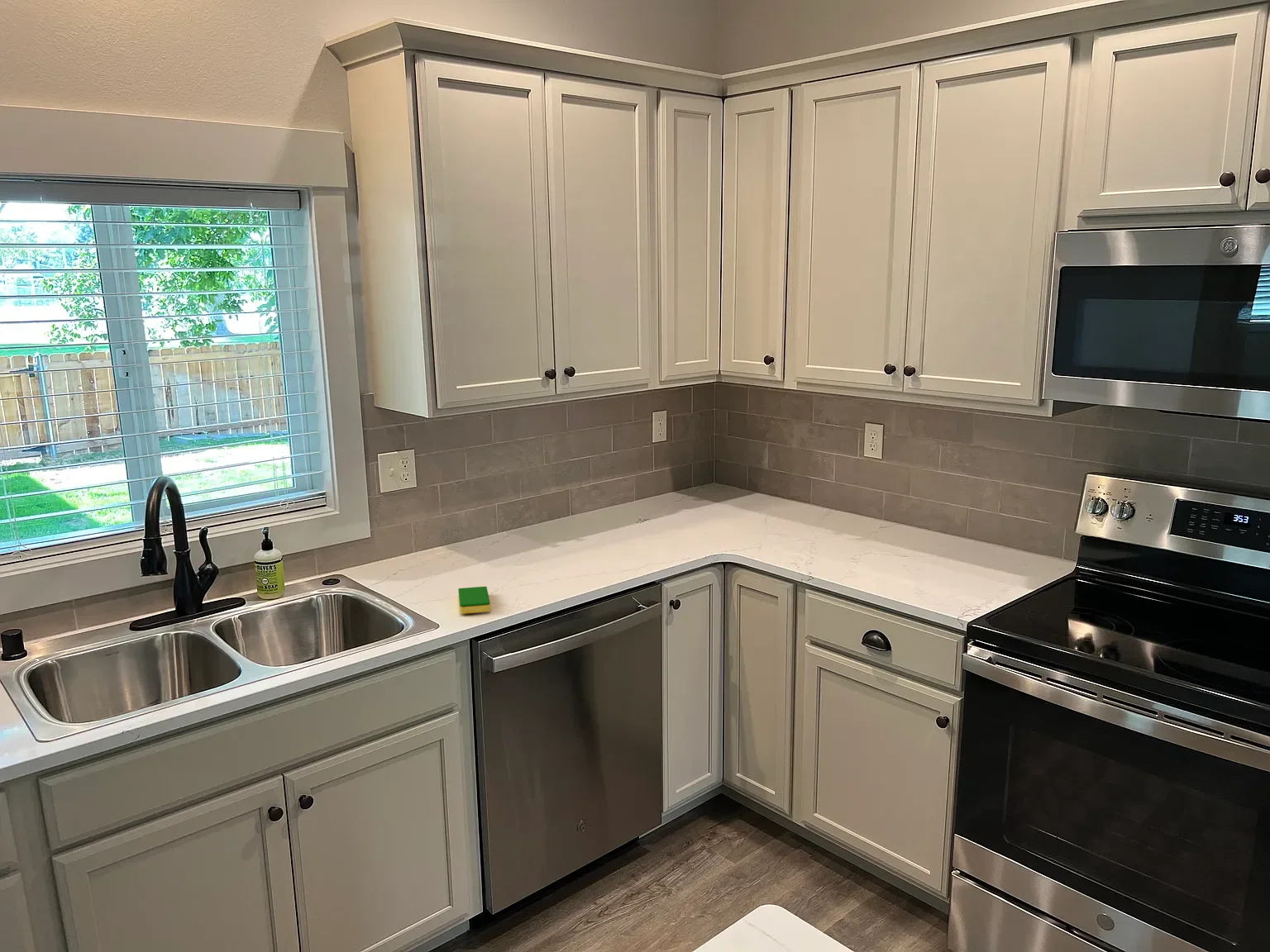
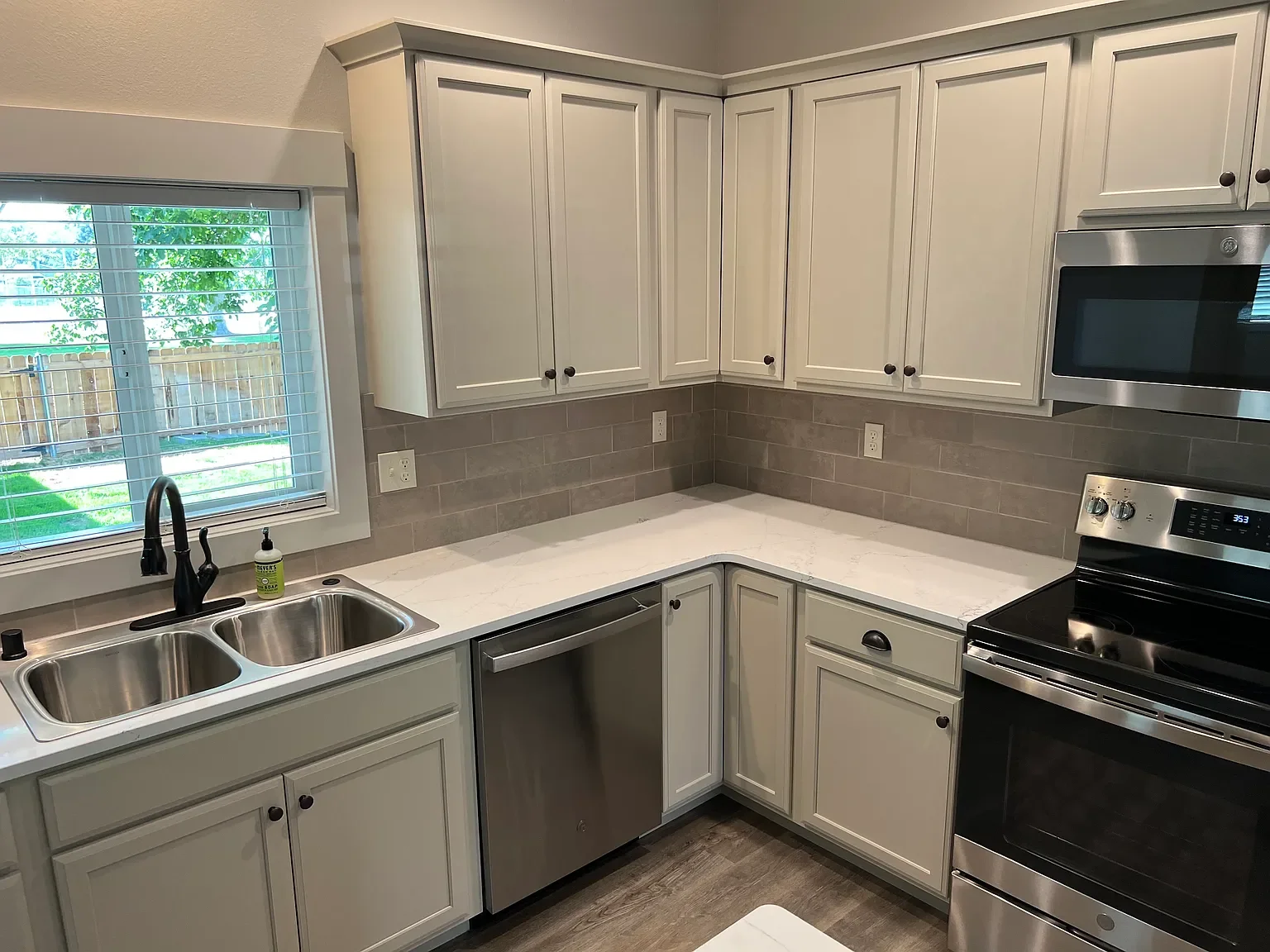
- dish sponge [457,586,491,615]
